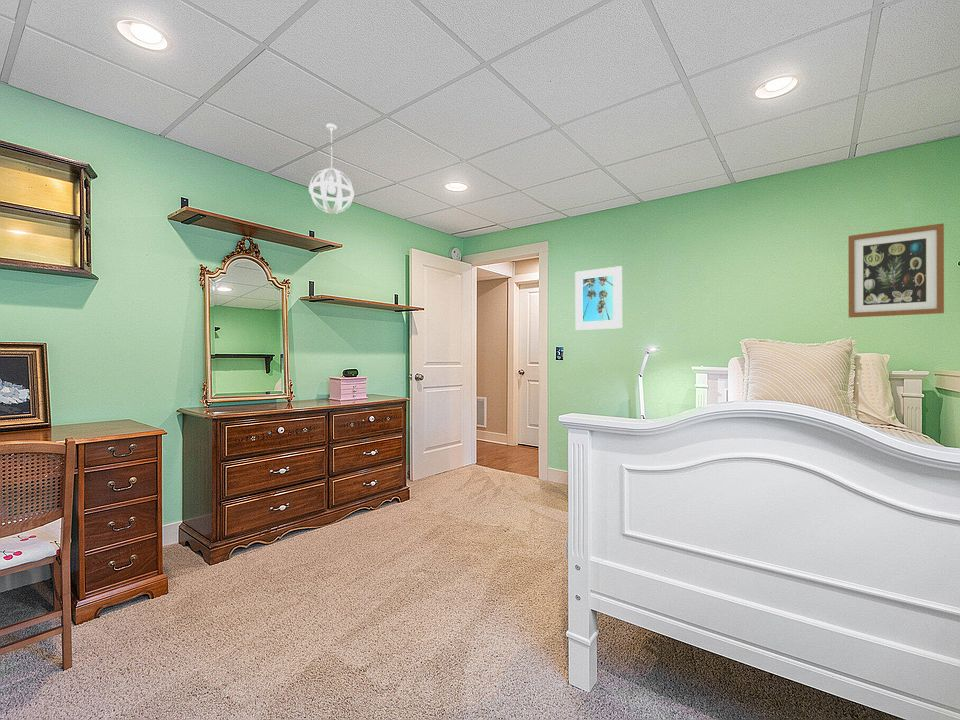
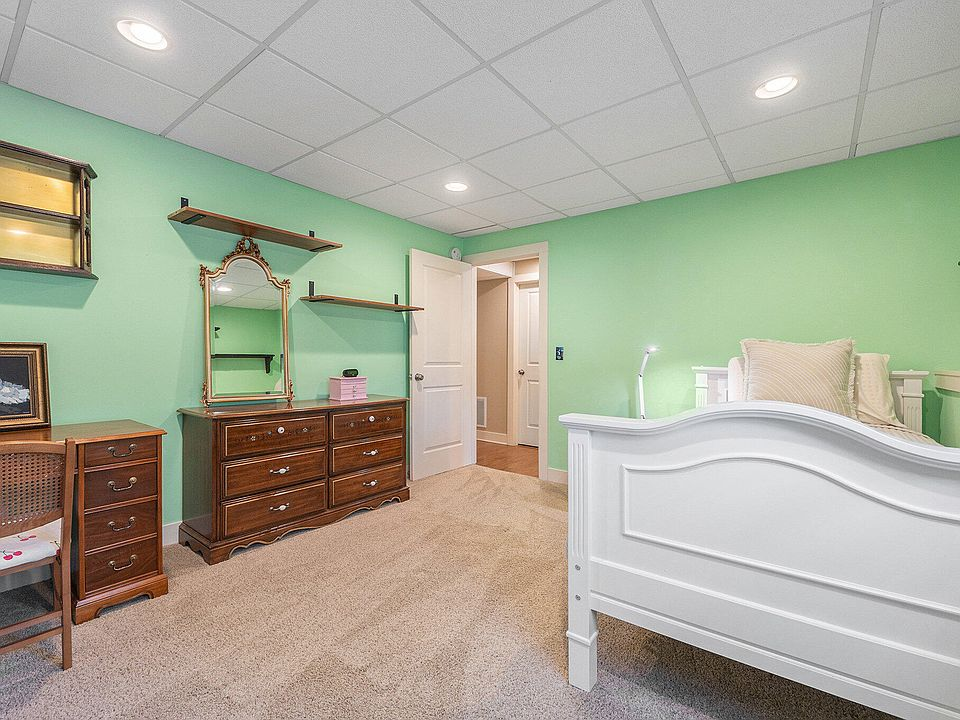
- wall art [847,222,945,319]
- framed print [574,265,623,331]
- pendant light [308,123,355,215]
